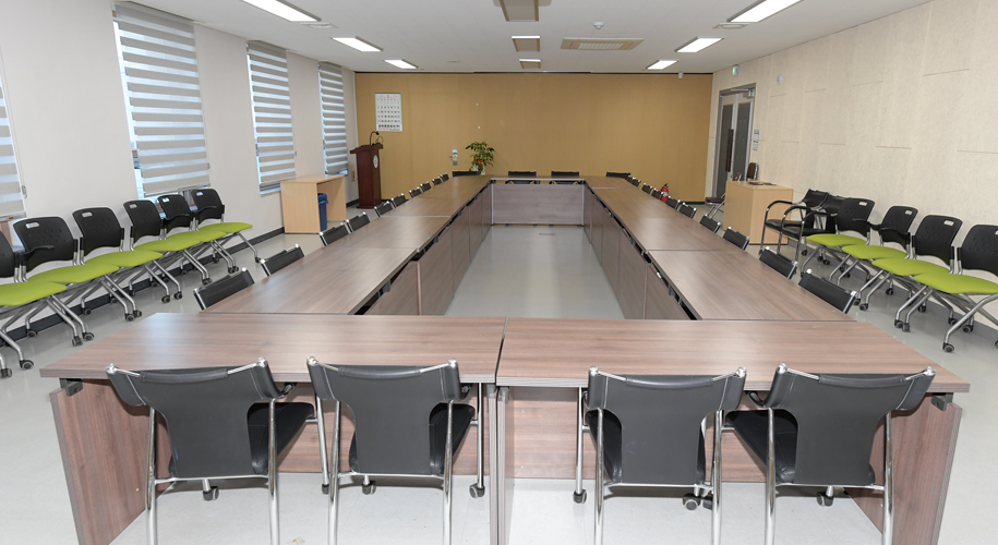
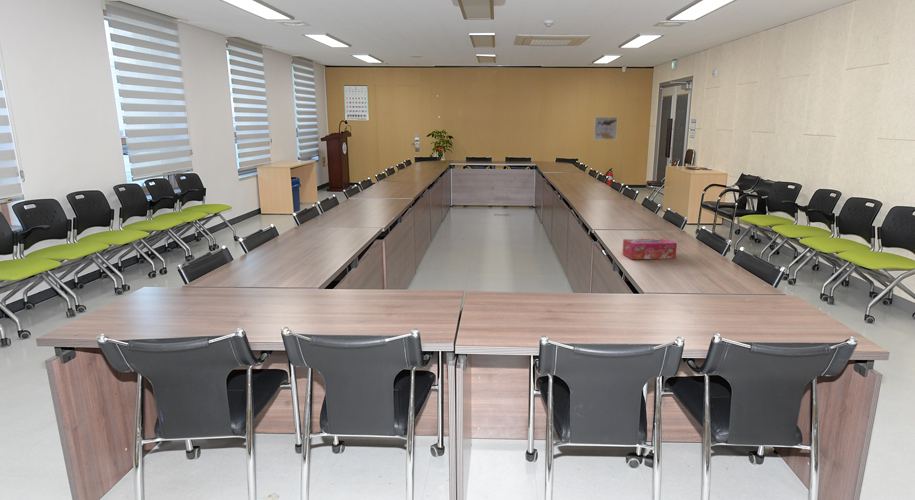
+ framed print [593,116,618,141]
+ tissue box [621,237,678,260]
